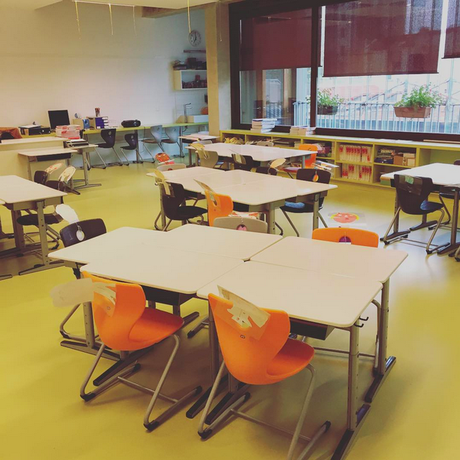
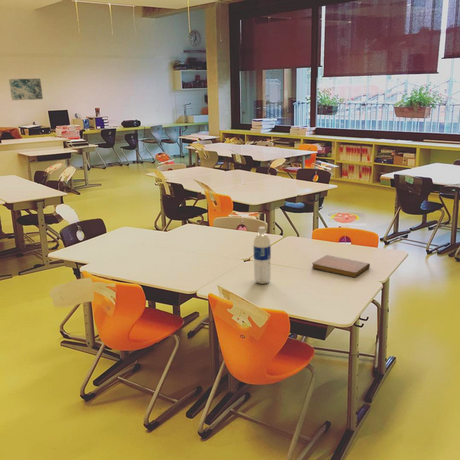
+ wall art [8,78,44,101]
+ notebook [311,254,371,279]
+ water bottle [253,226,272,285]
